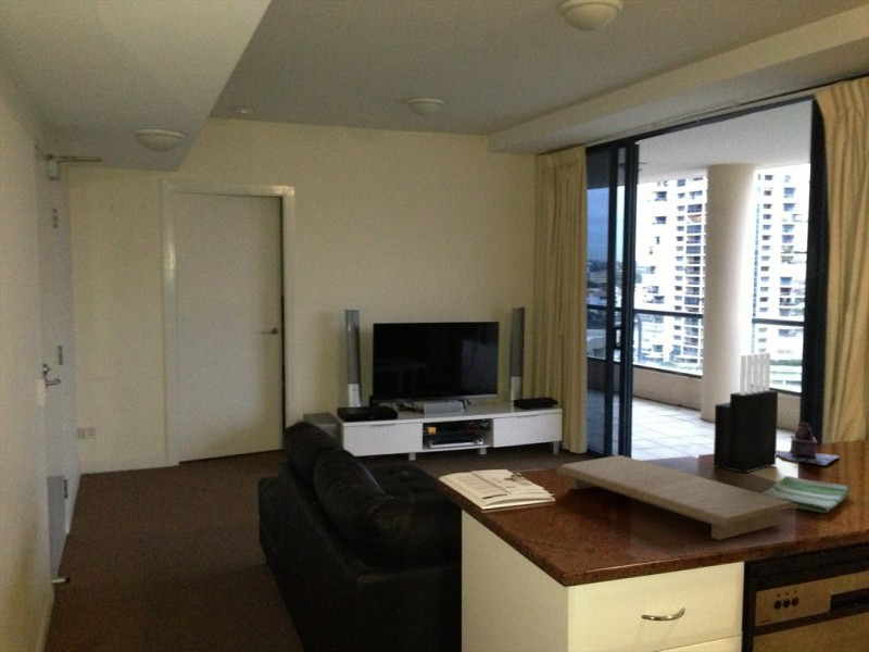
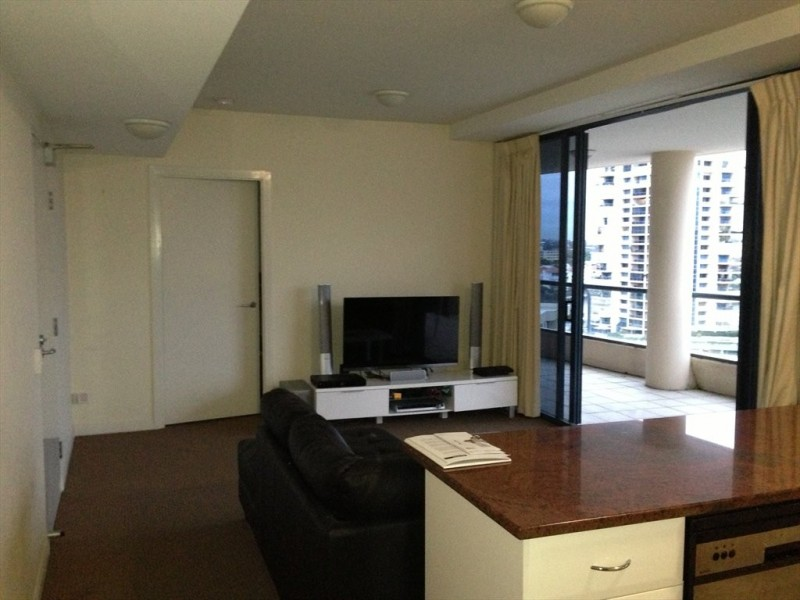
- teapot [776,421,841,467]
- dish towel [758,475,852,514]
- cutting board [555,454,797,541]
- knife block [713,352,779,474]
